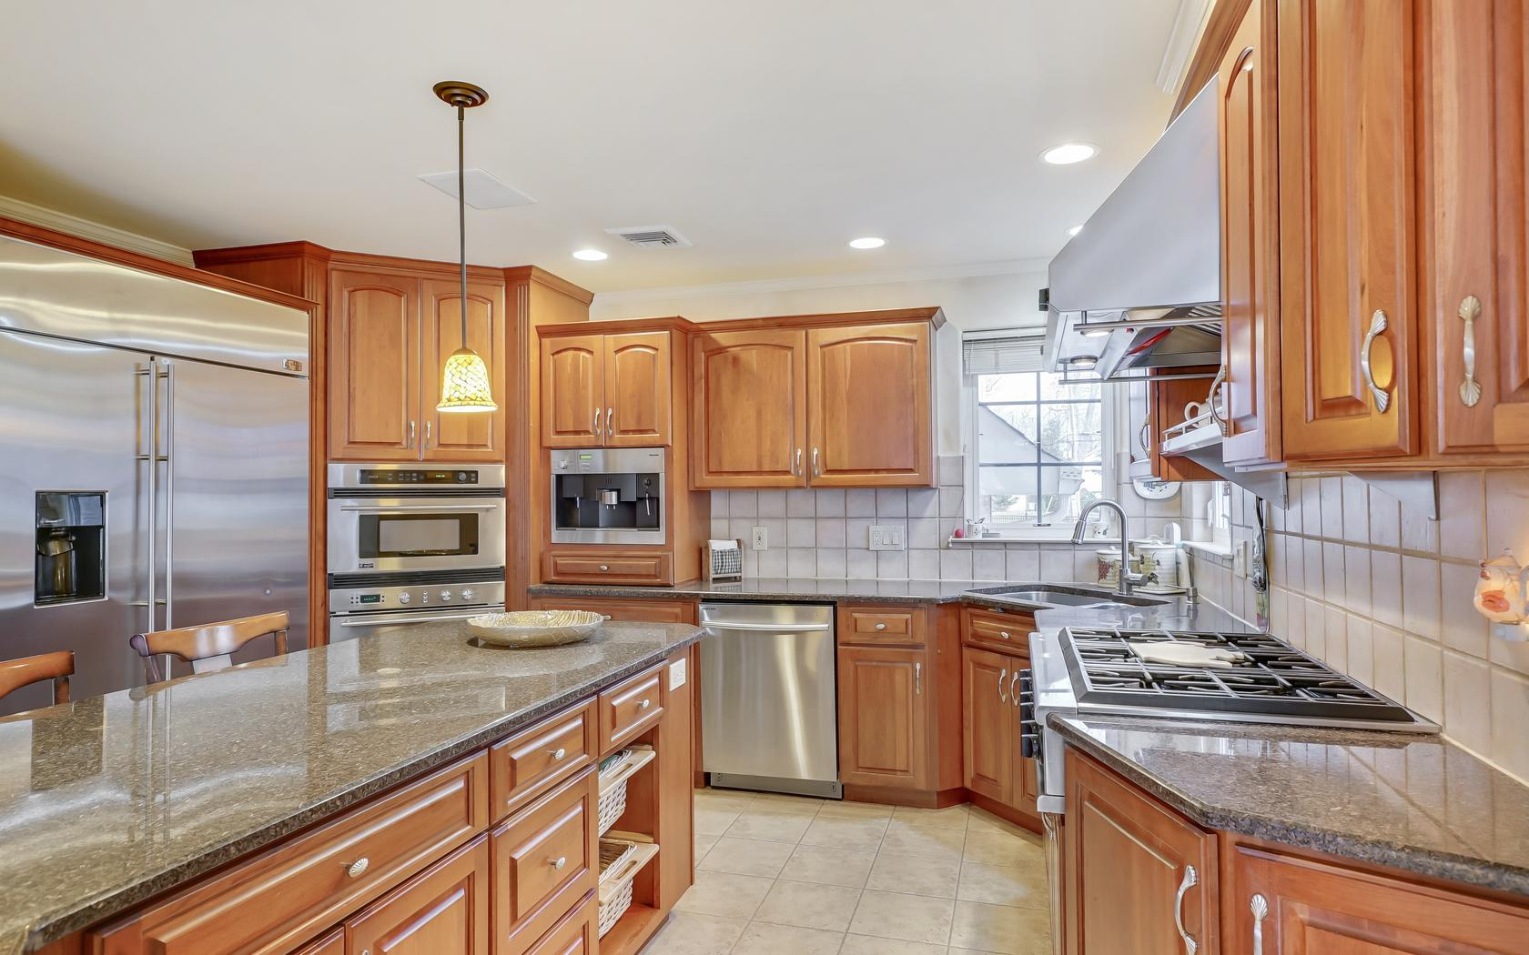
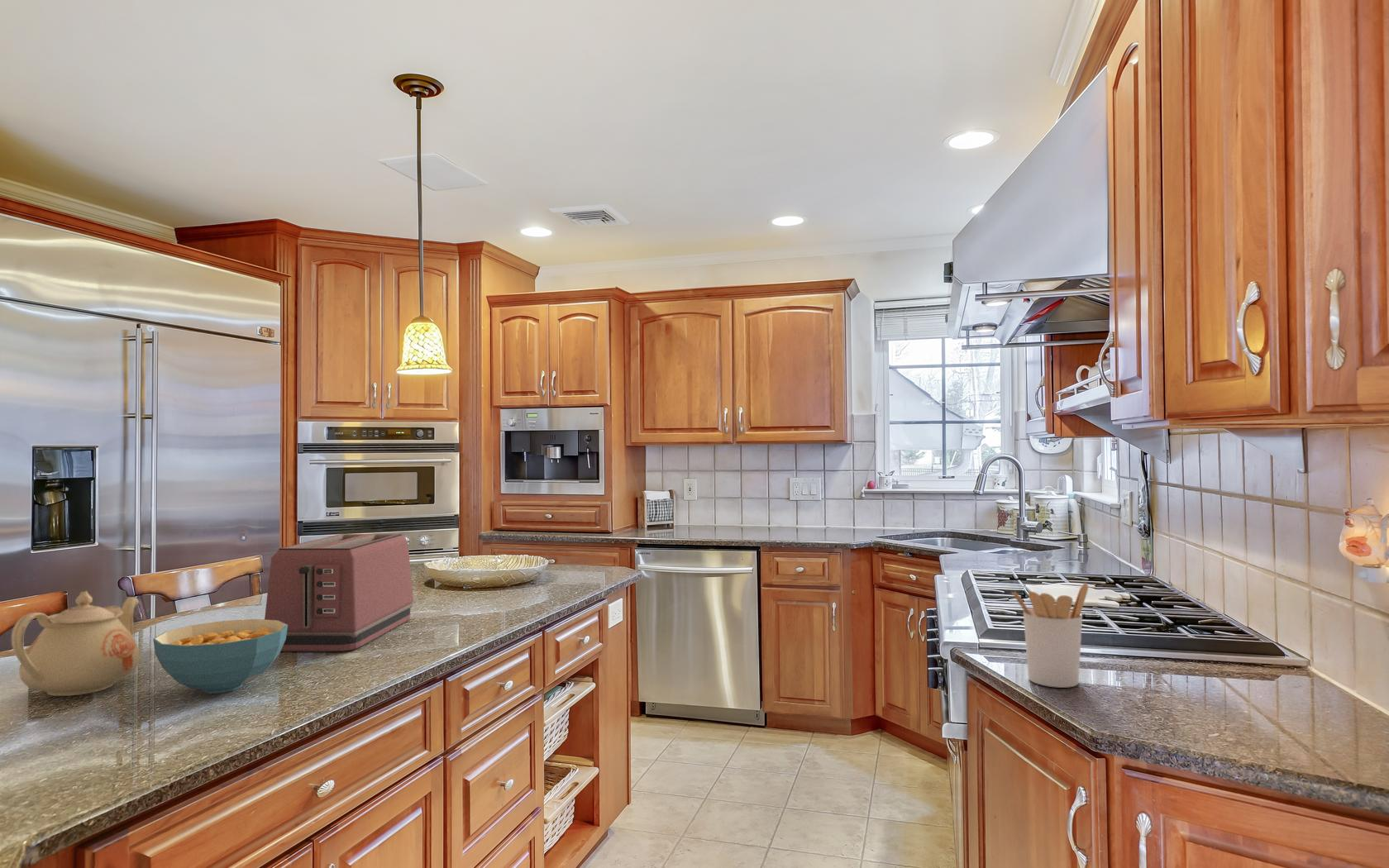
+ cereal bowl [152,618,288,694]
+ teapot [11,590,141,697]
+ utensil holder [1010,582,1089,689]
+ toaster [264,533,414,652]
